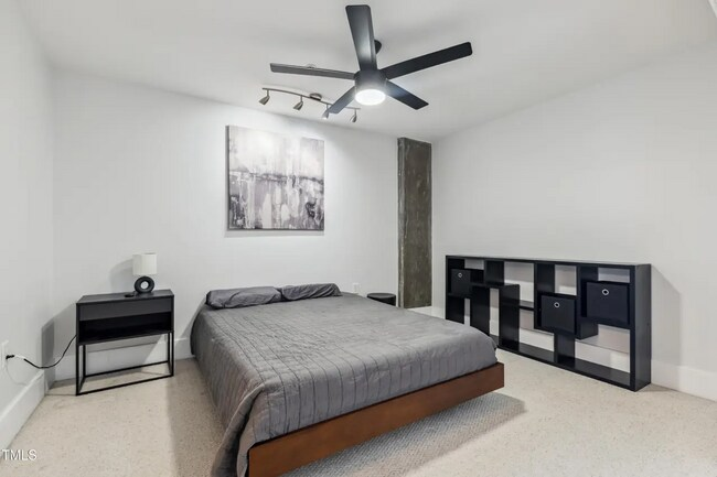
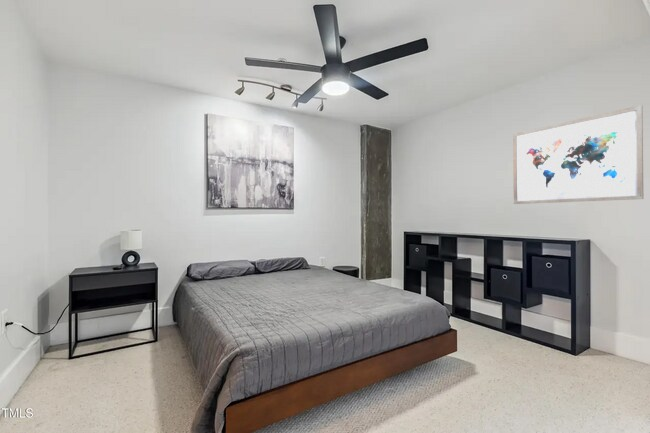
+ wall art [512,104,644,205]
